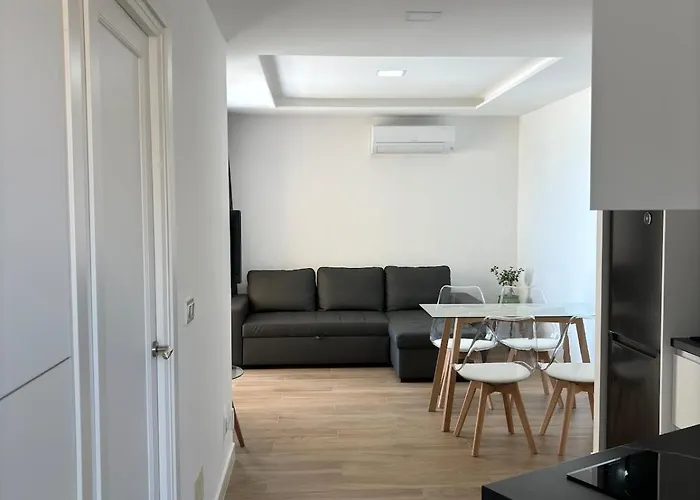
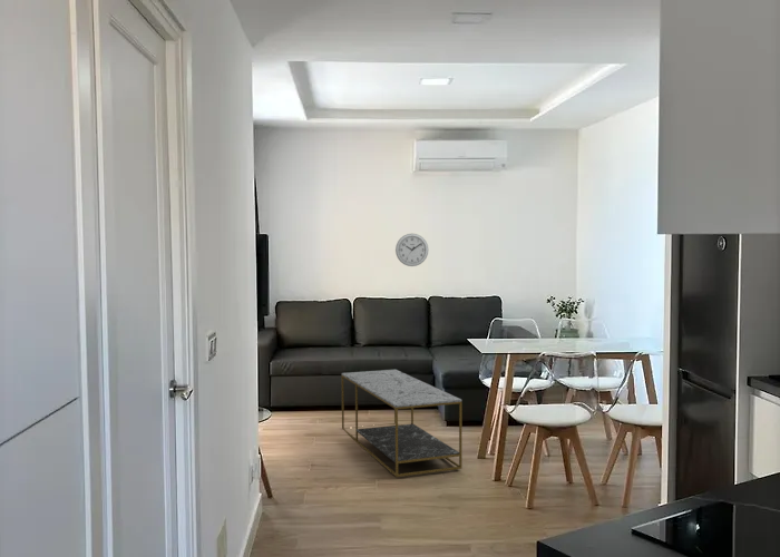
+ wall clock [394,233,429,267]
+ coffee table [341,369,462,478]
